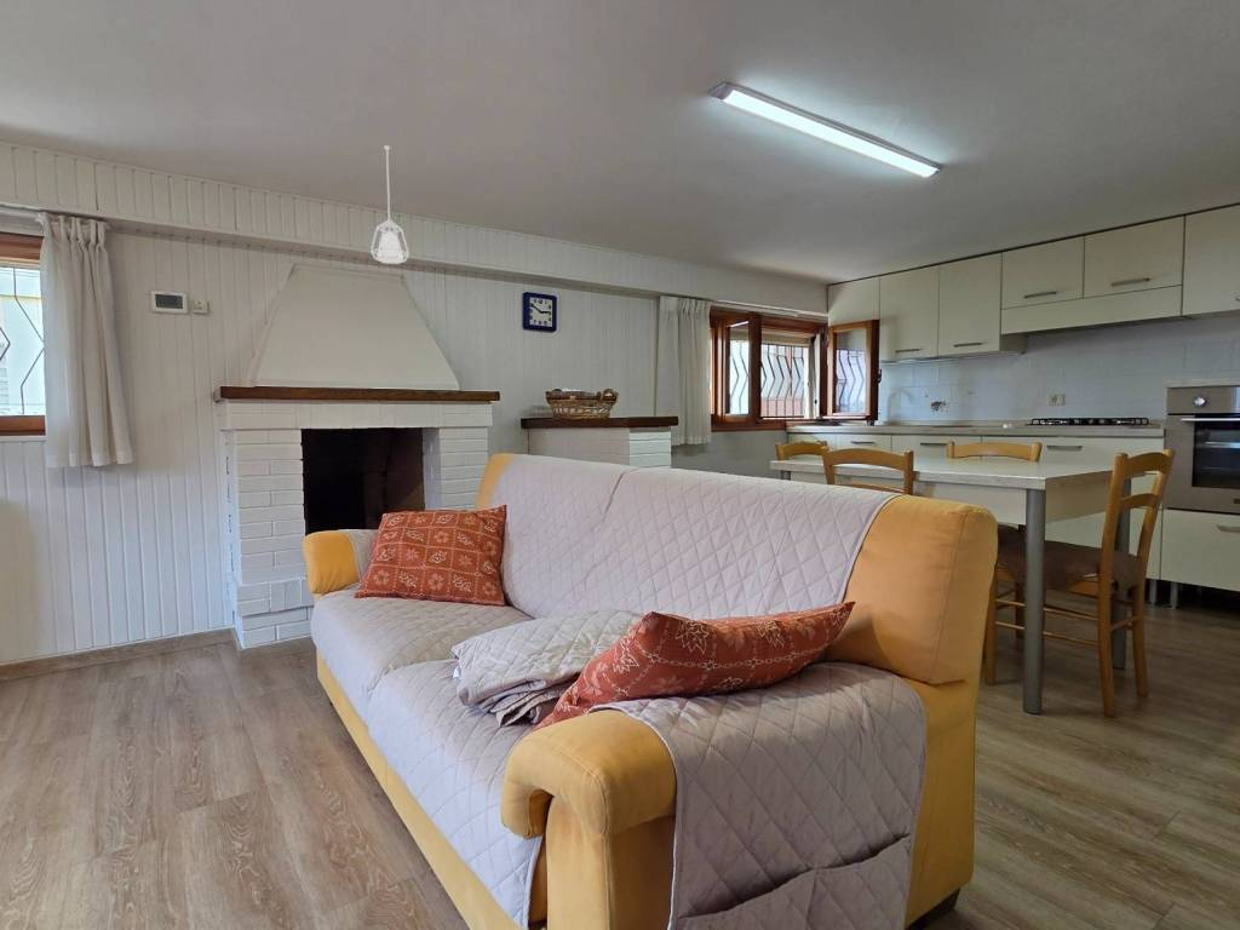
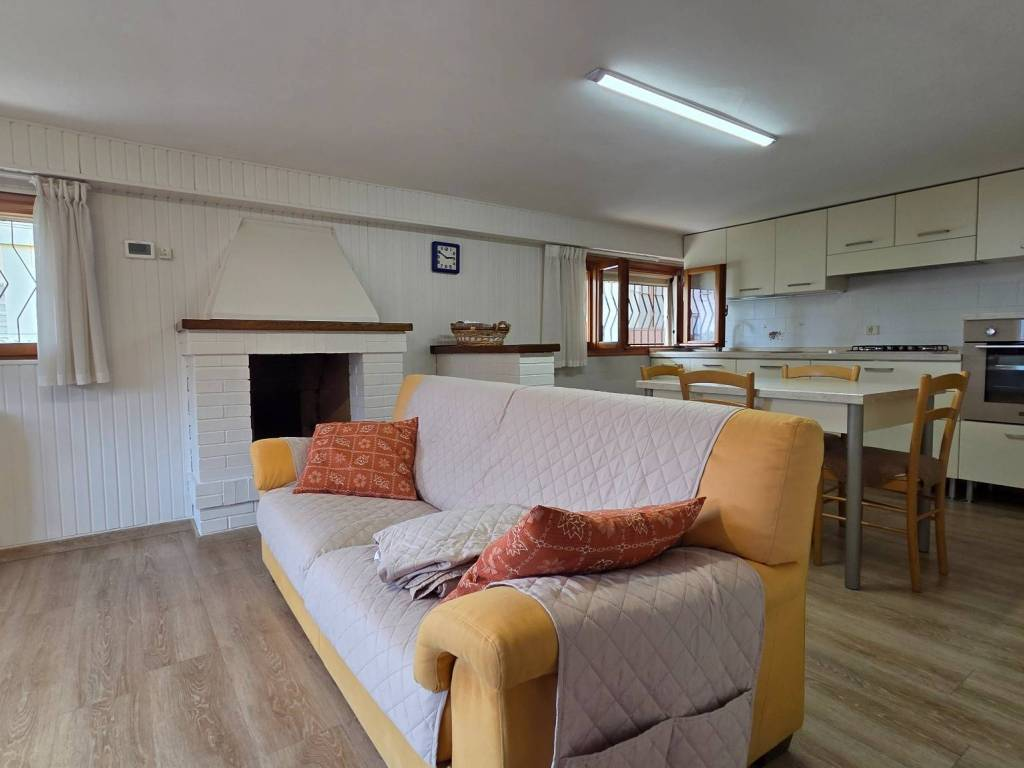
- pendant lamp [369,144,411,265]
